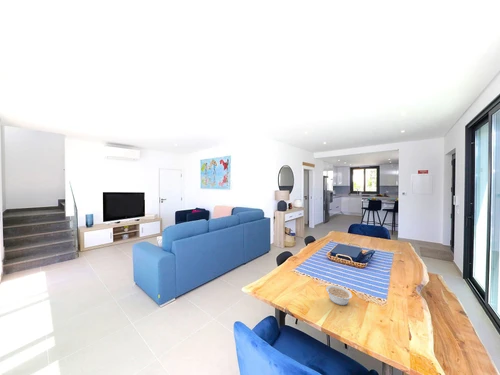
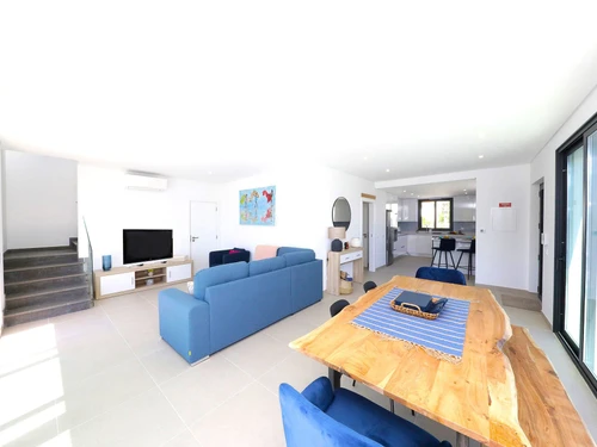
- legume [325,284,353,306]
